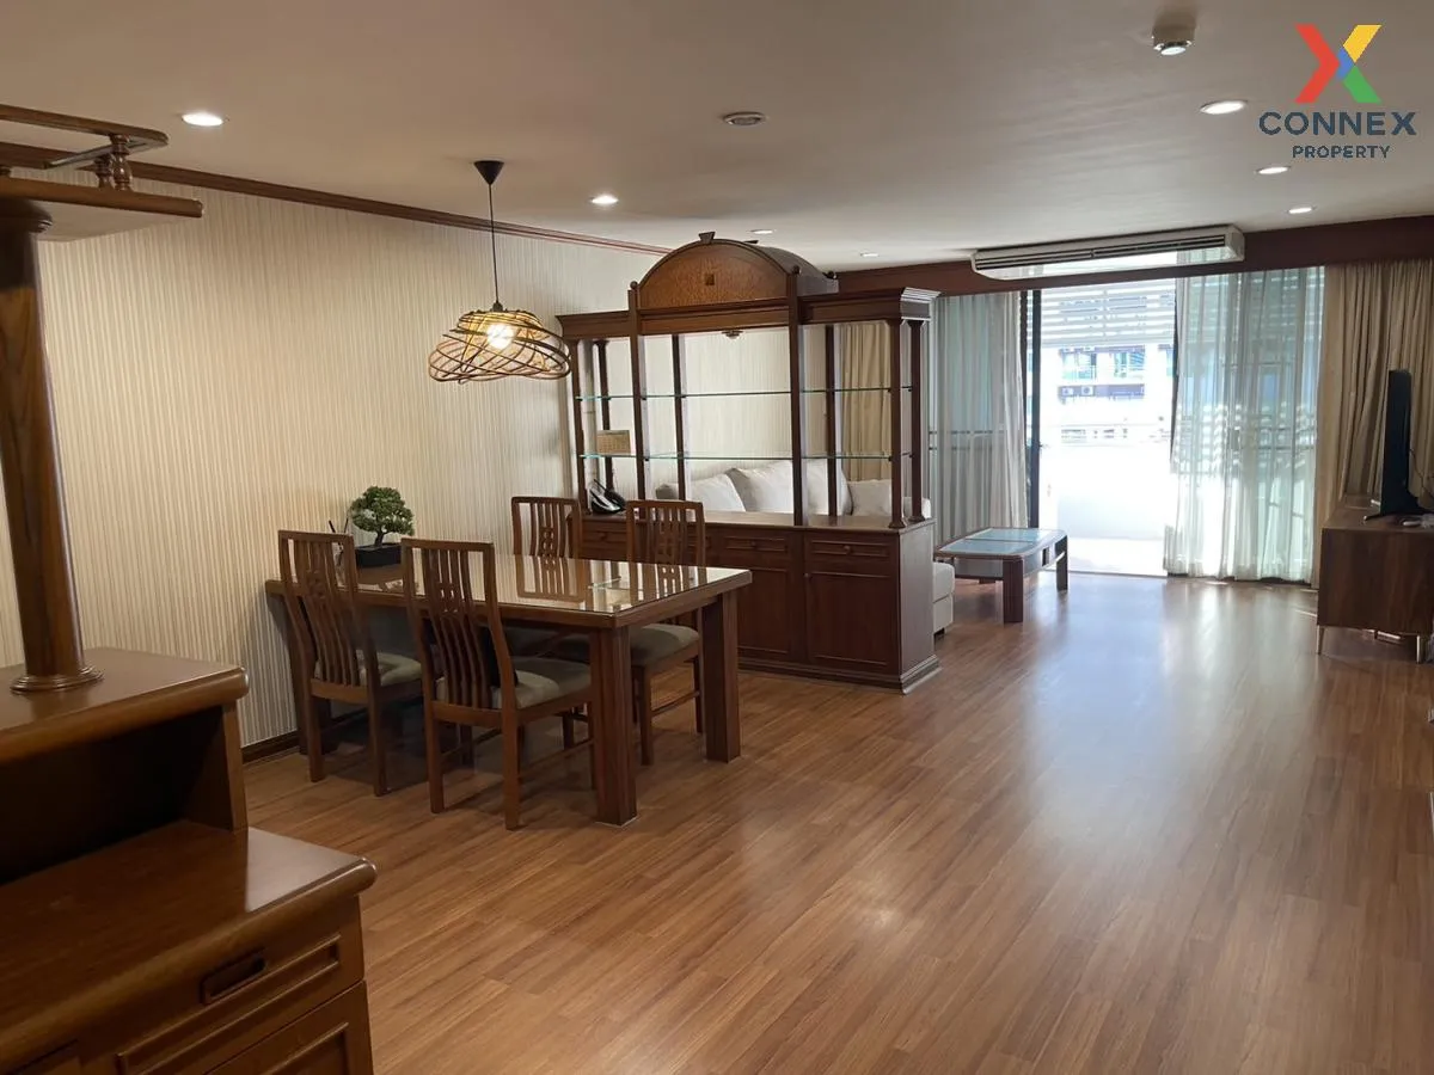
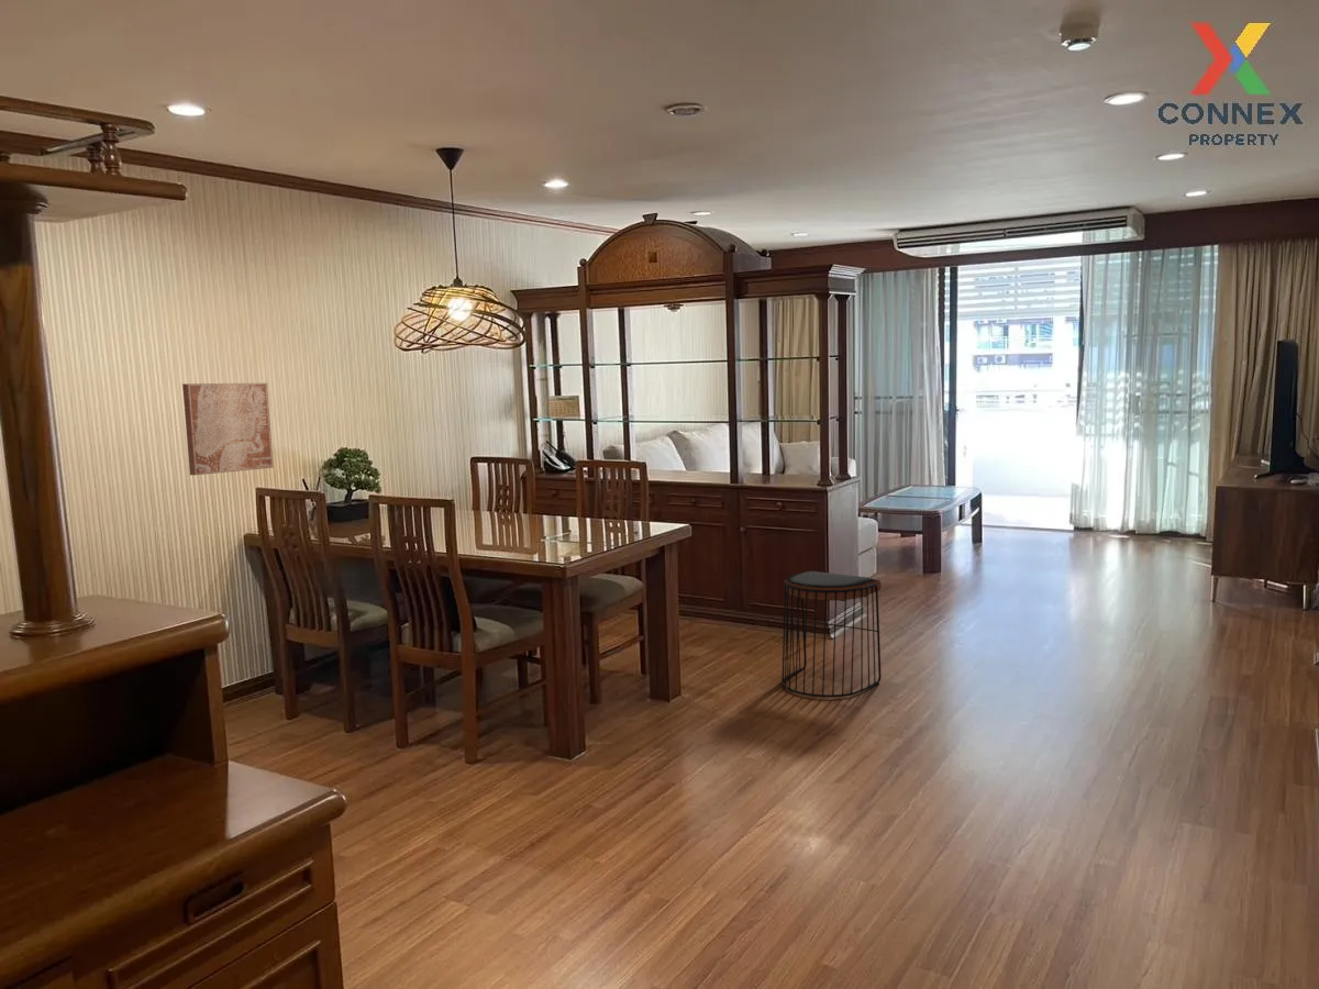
+ stool [780,570,883,698]
+ wall art [181,382,275,476]
